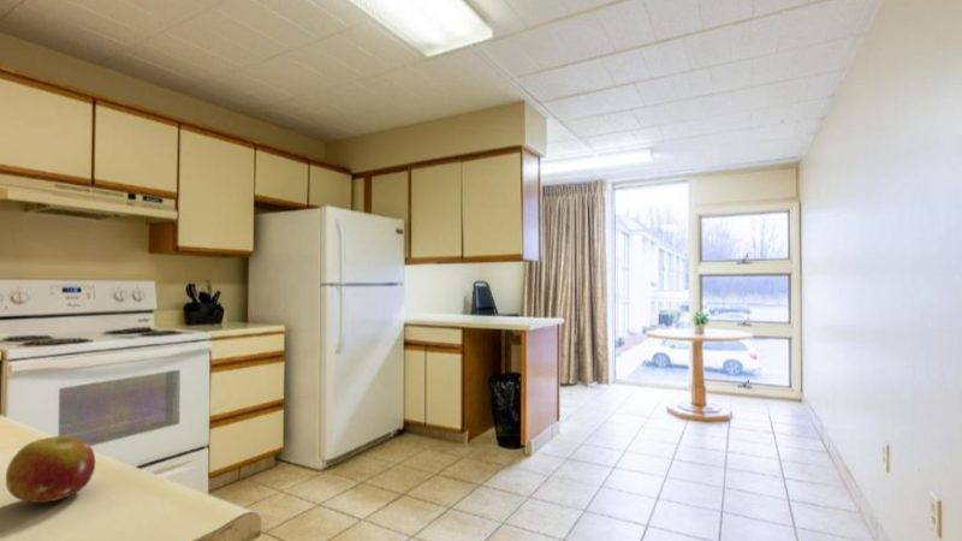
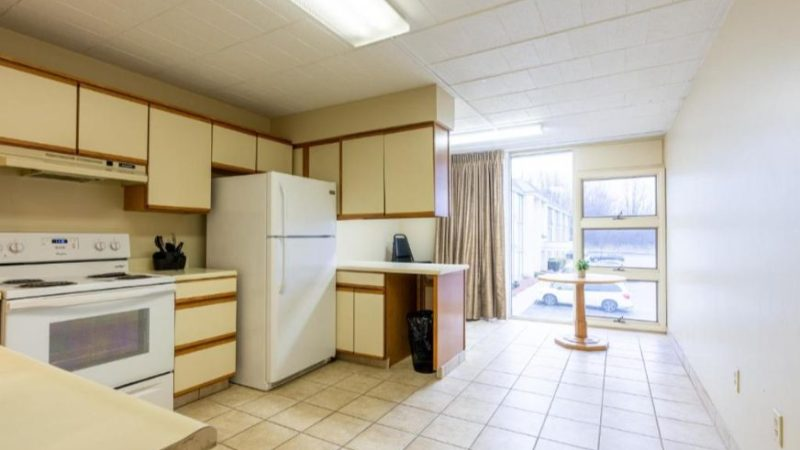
- fruit [5,435,96,504]
